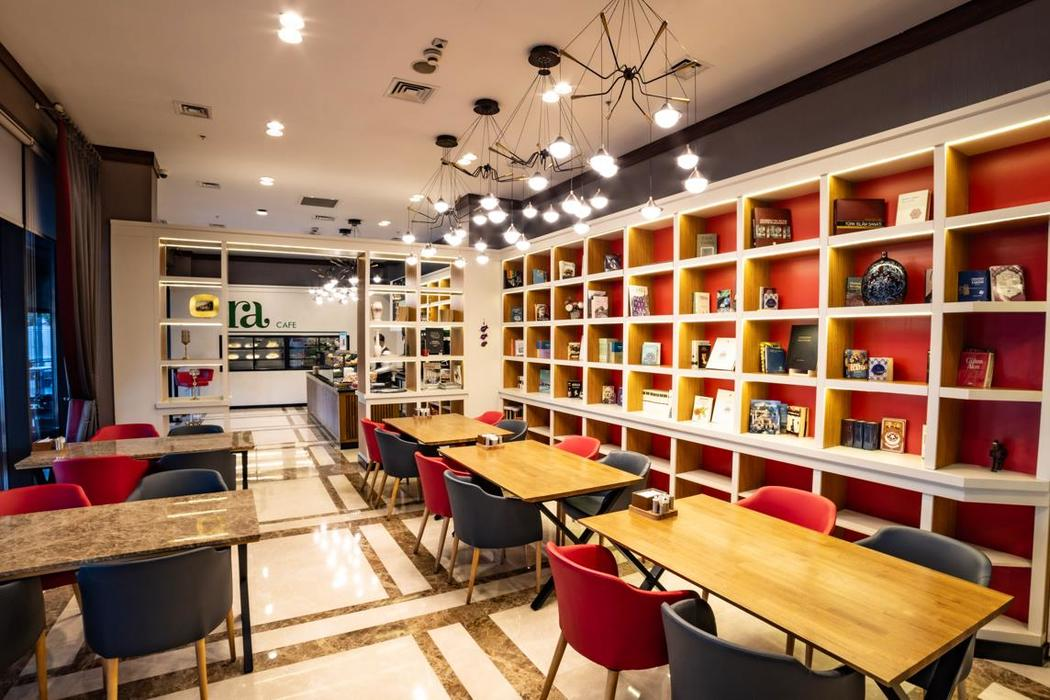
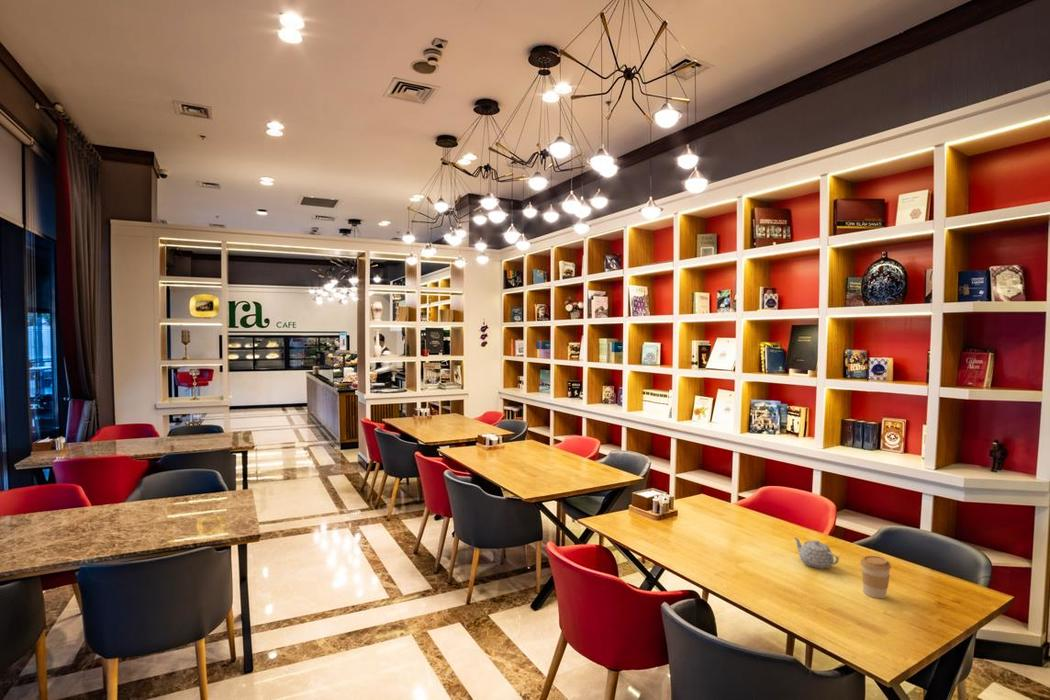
+ coffee cup [859,555,892,599]
+ teapot [792,536,840,569]
